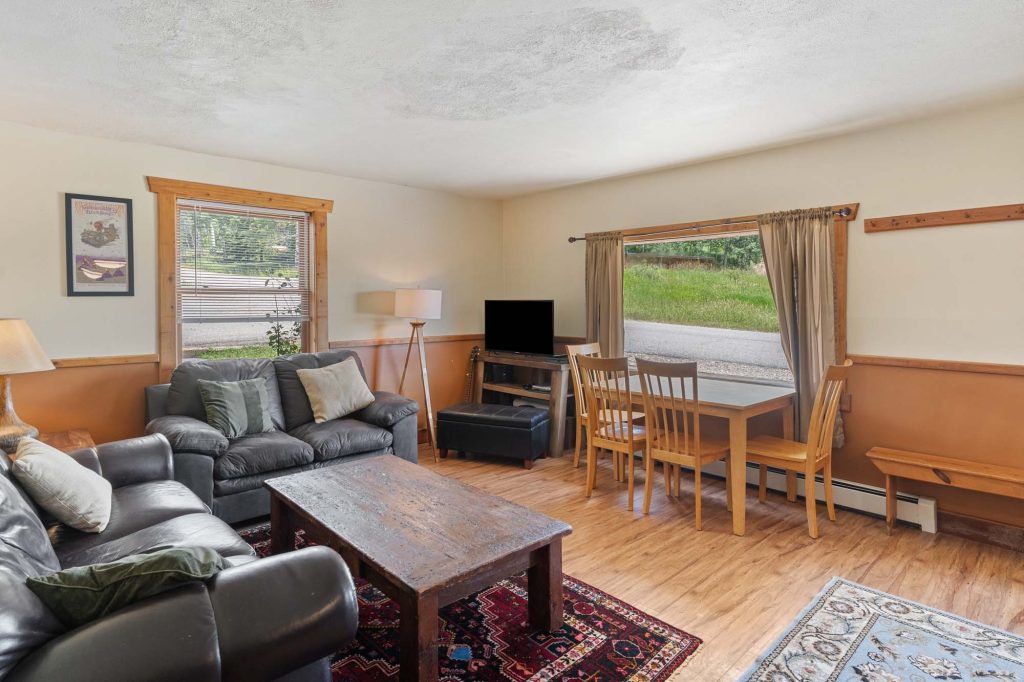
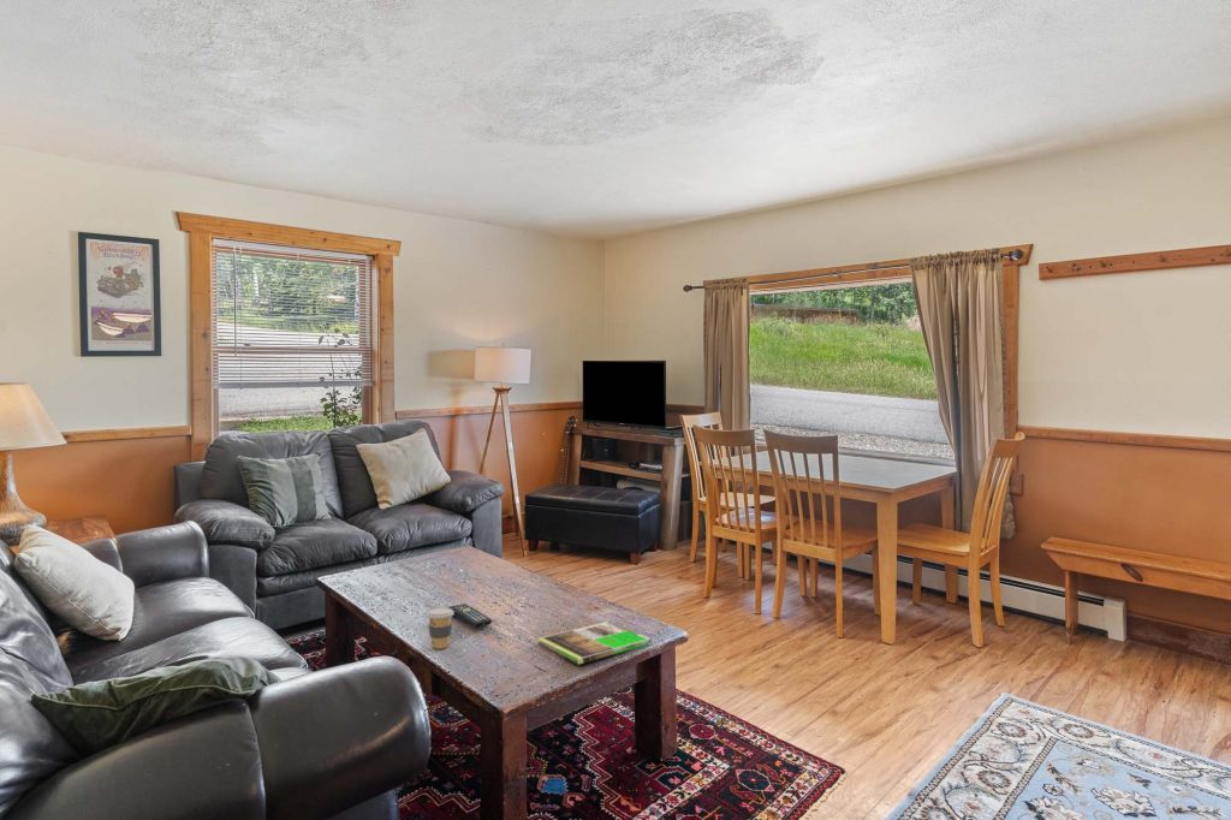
+ coffee cup [426,606,454,649]
+ magazine [536,620,653,665]
+ remote control [447,602,493,629]
